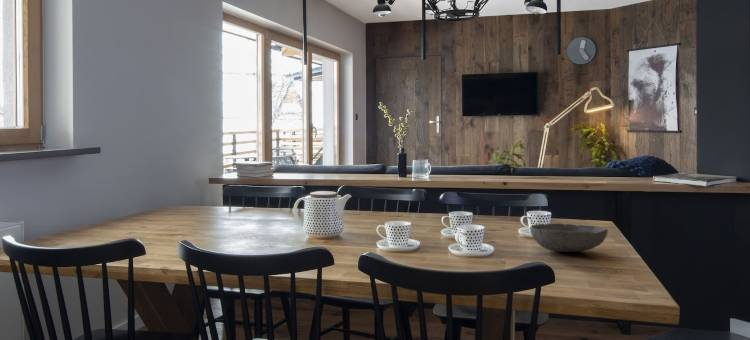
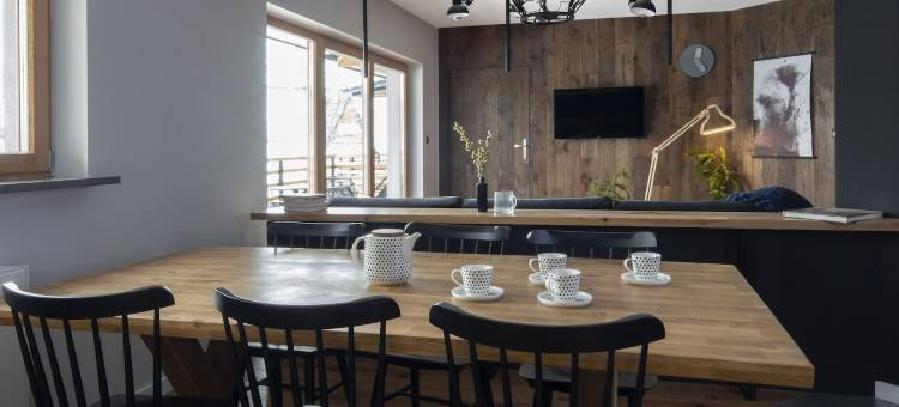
- bowl [529,222,609,253]
